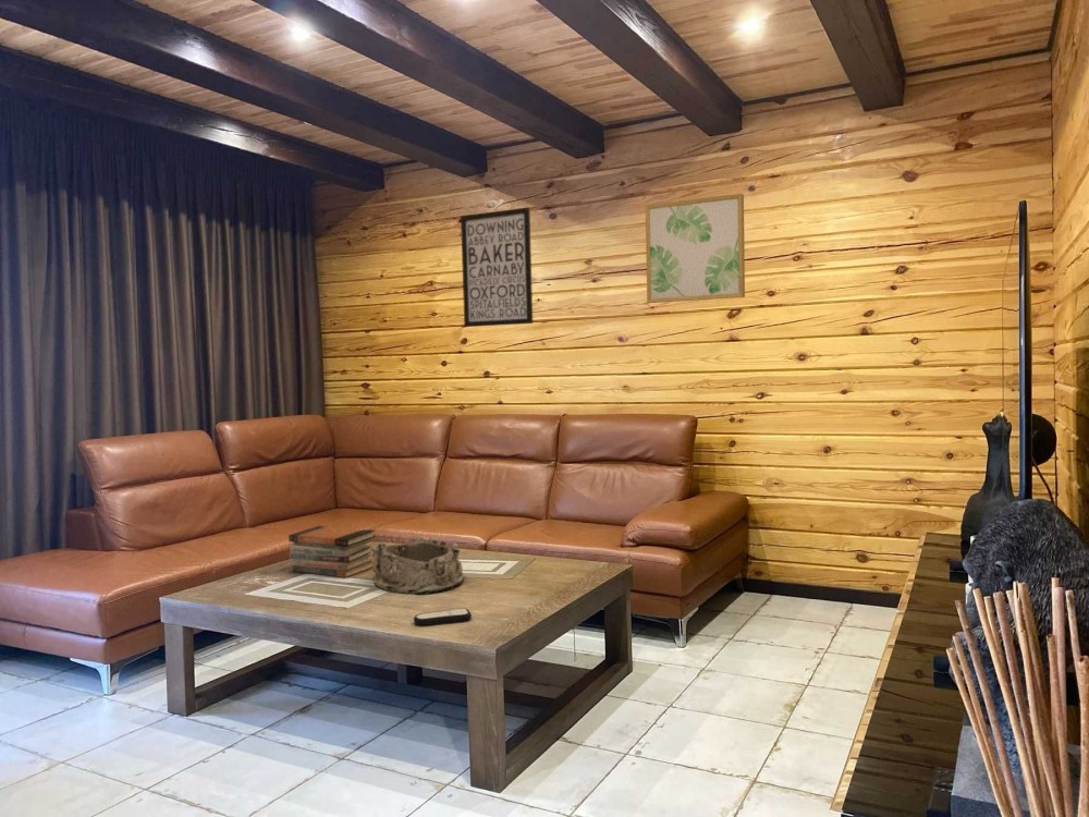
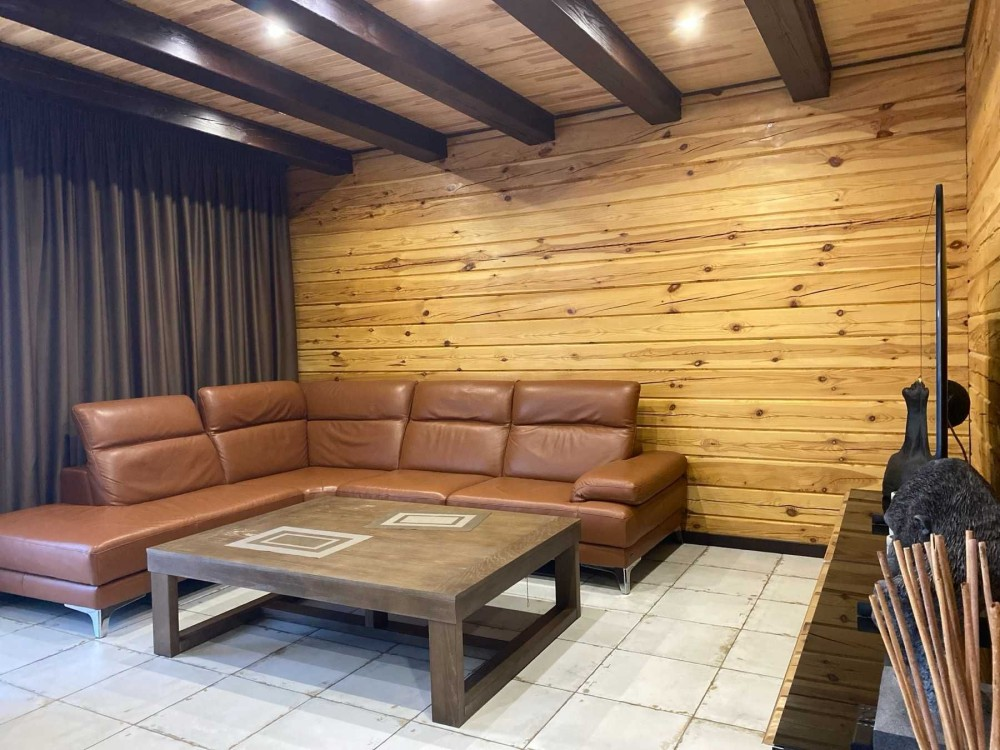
- wall art [460,207,534,328]
- wall art [645,193,746,304]
- remote control [413,607,473,626]
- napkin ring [370,536,465,596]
- book stack [287,525,377,578]
